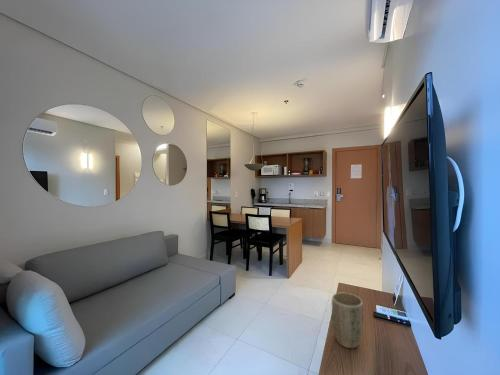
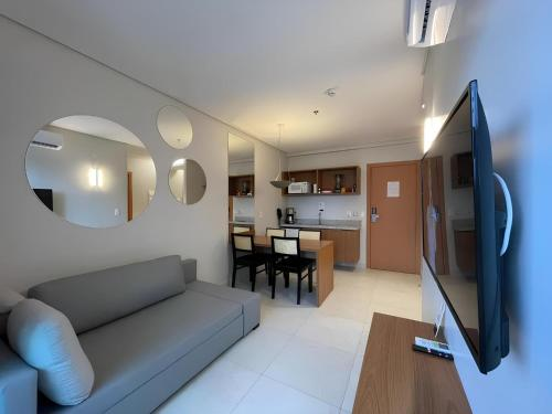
- plant pot [331,292,365,349]
